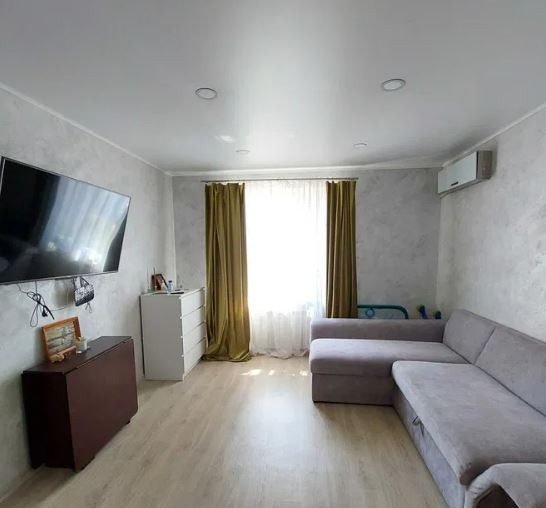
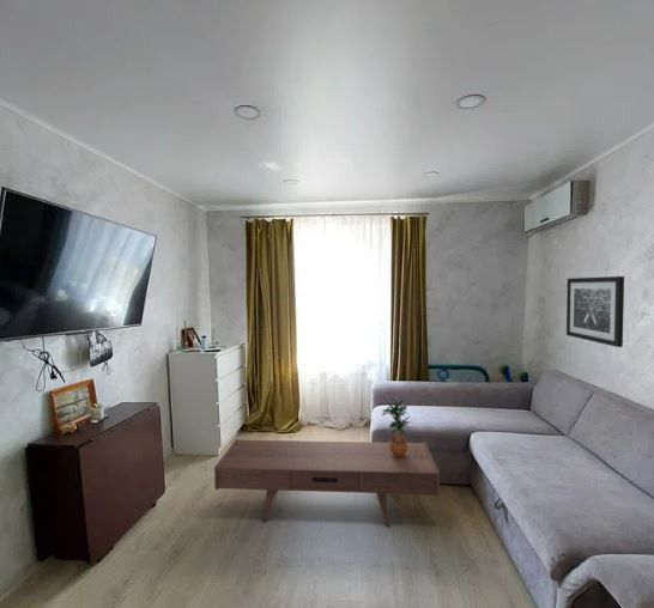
+ coffee table [213,438,441,529]
+ wall art [565,275,625,348]
+ potted plant [380,396,411,457]
